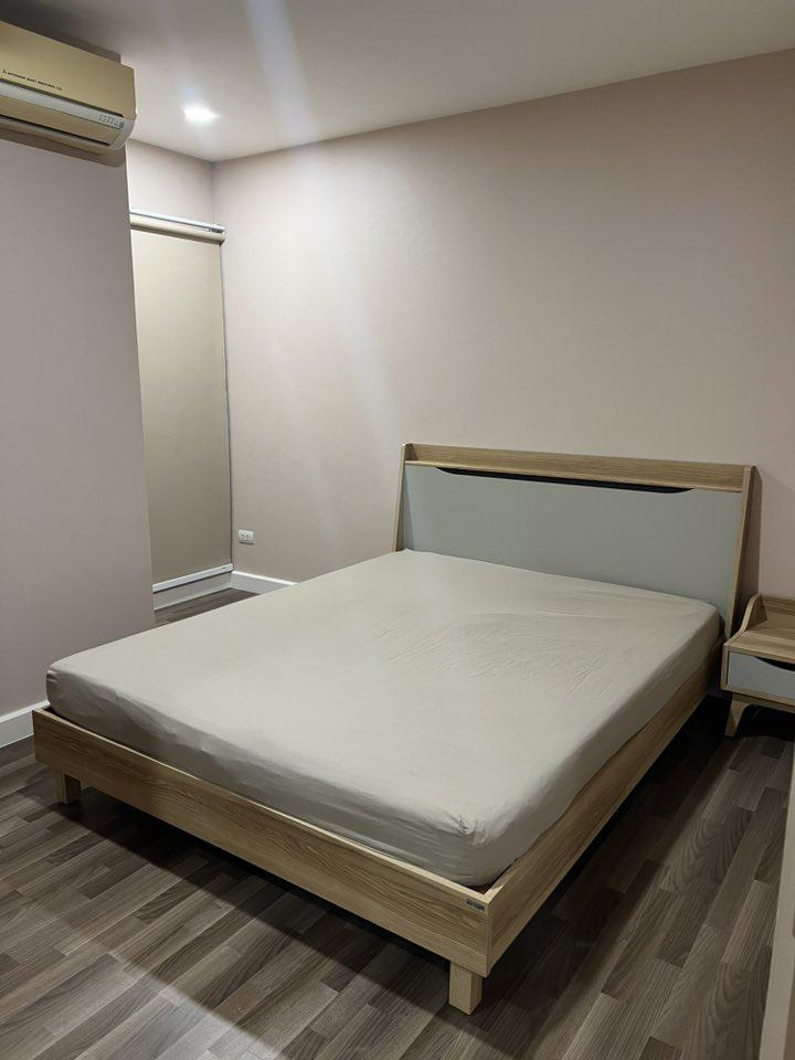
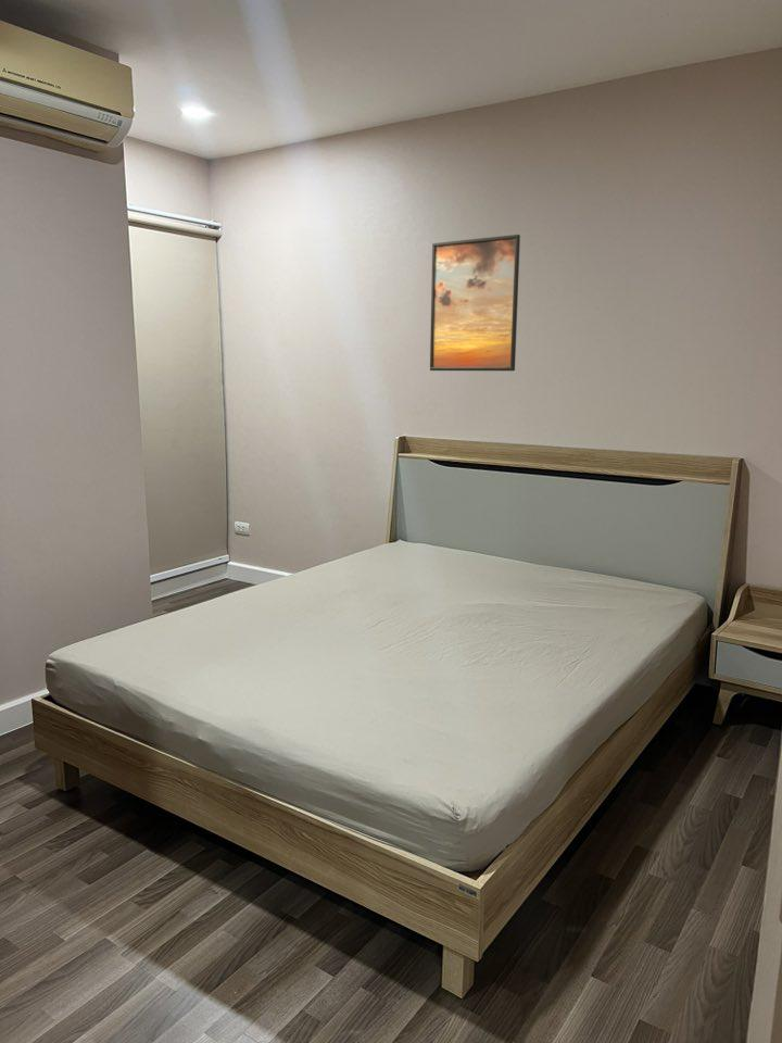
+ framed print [429,234,521,372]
